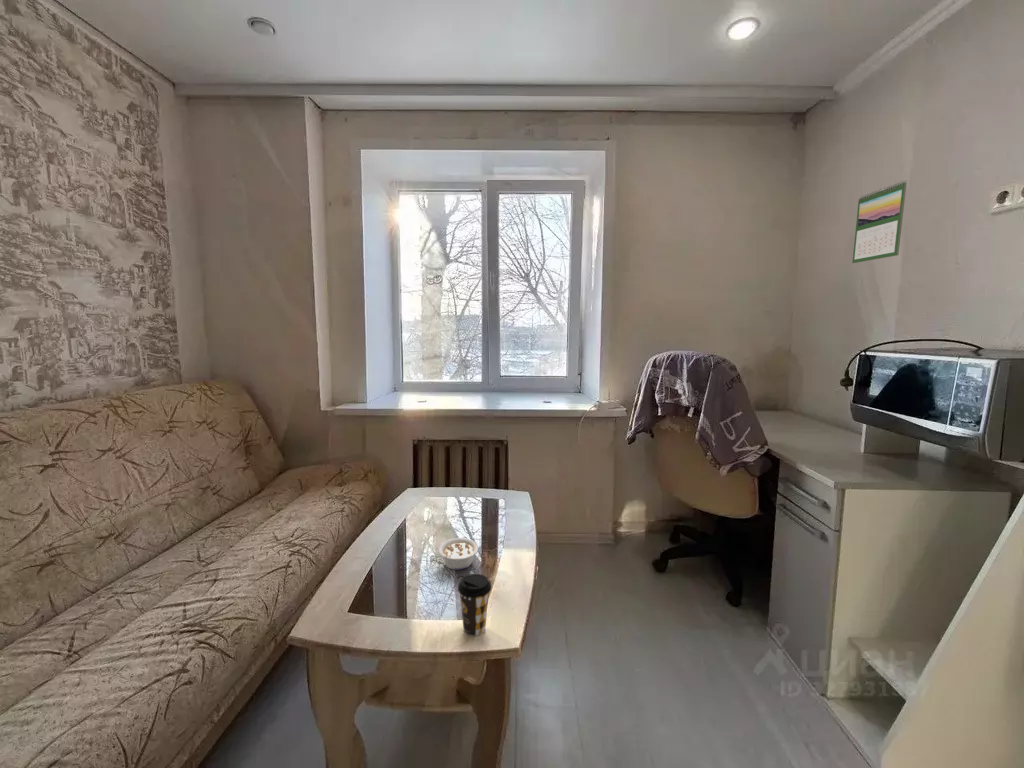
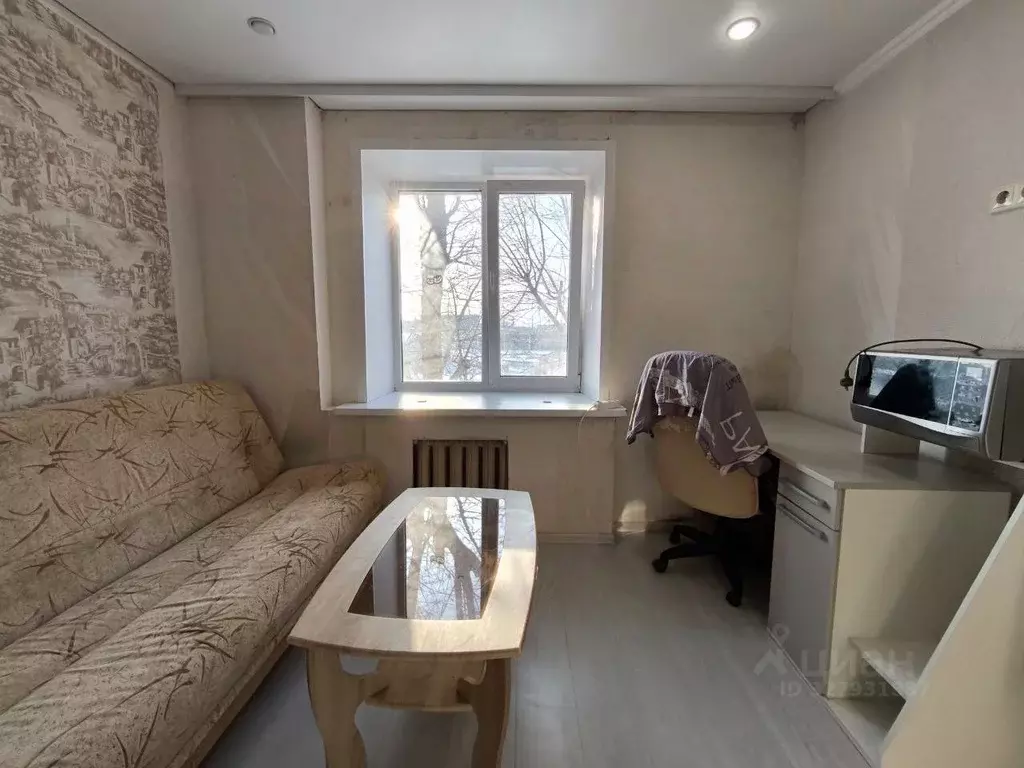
- legume [438,537,479,571]
- coffee cup [457,573,492,637]
- calendar [851,180,908,264]
